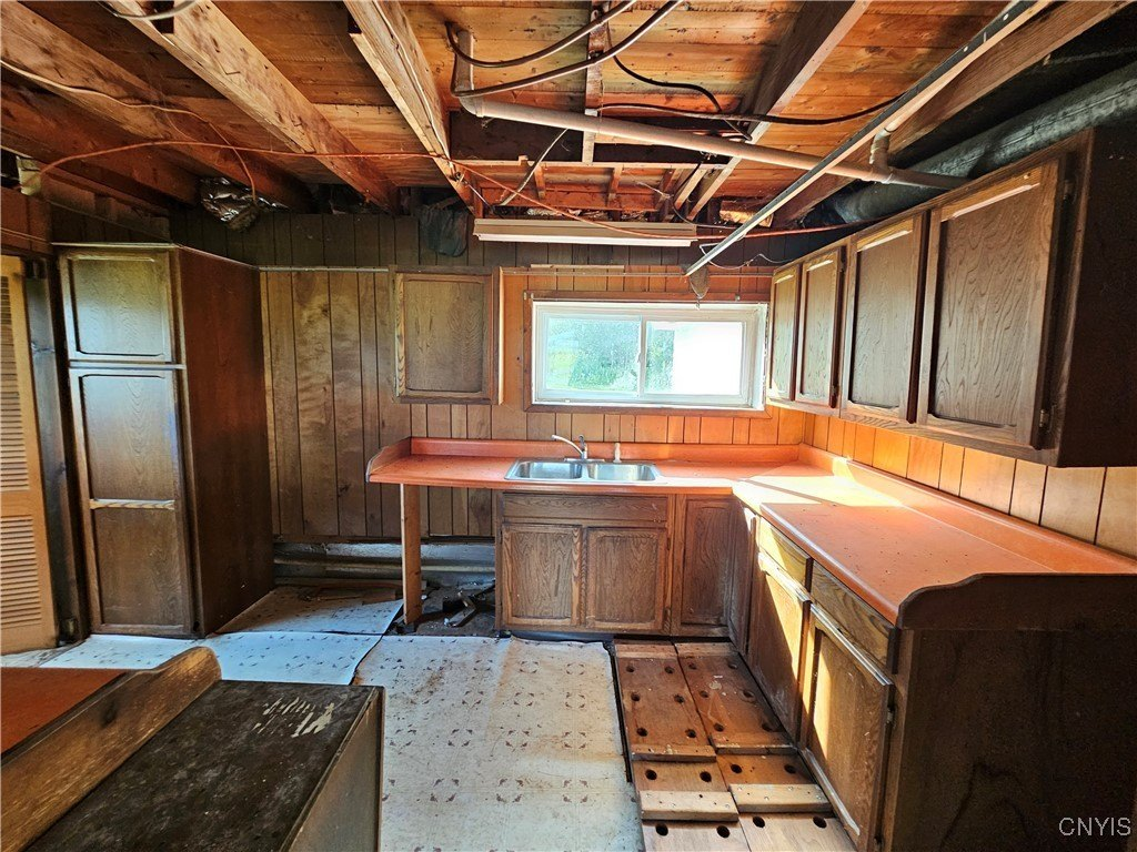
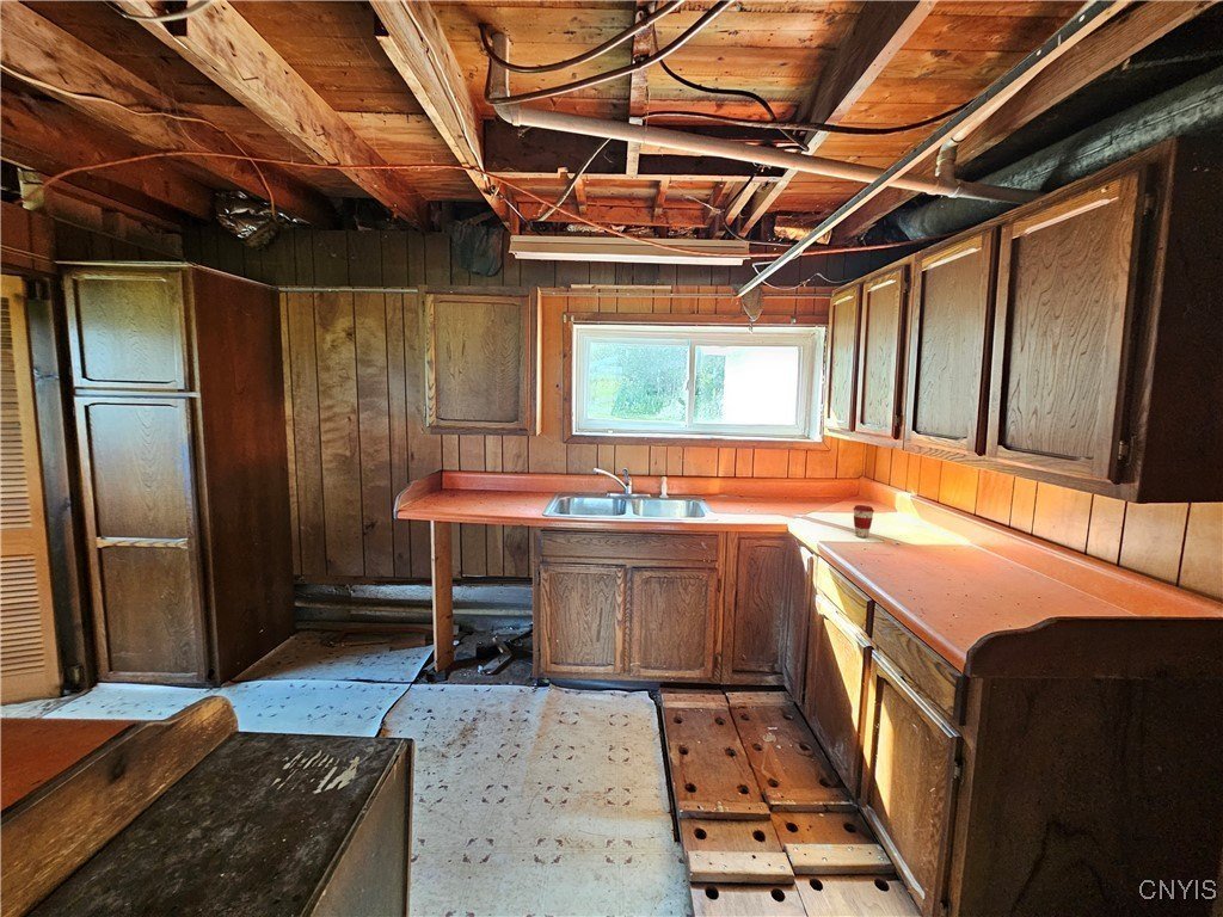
+ coffee cup [852,504,875,538]
